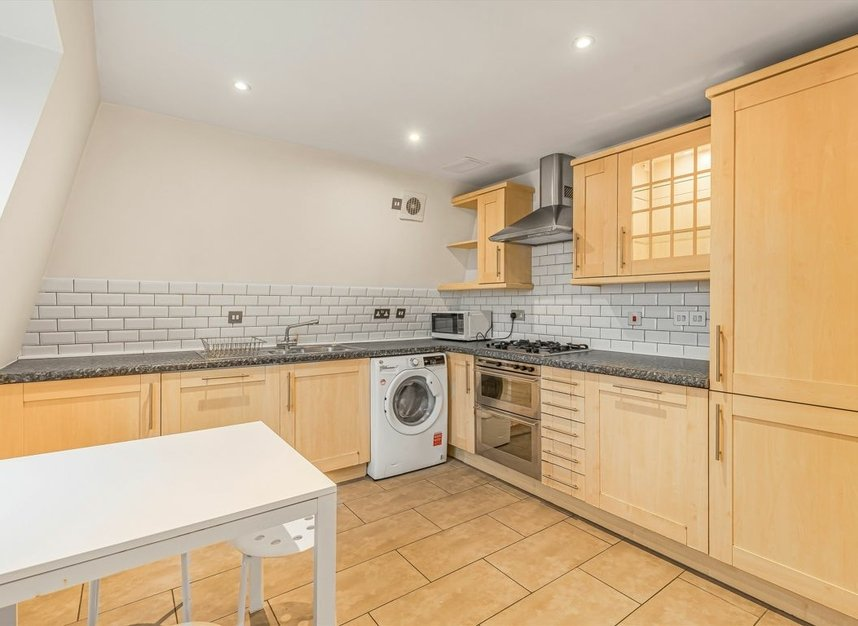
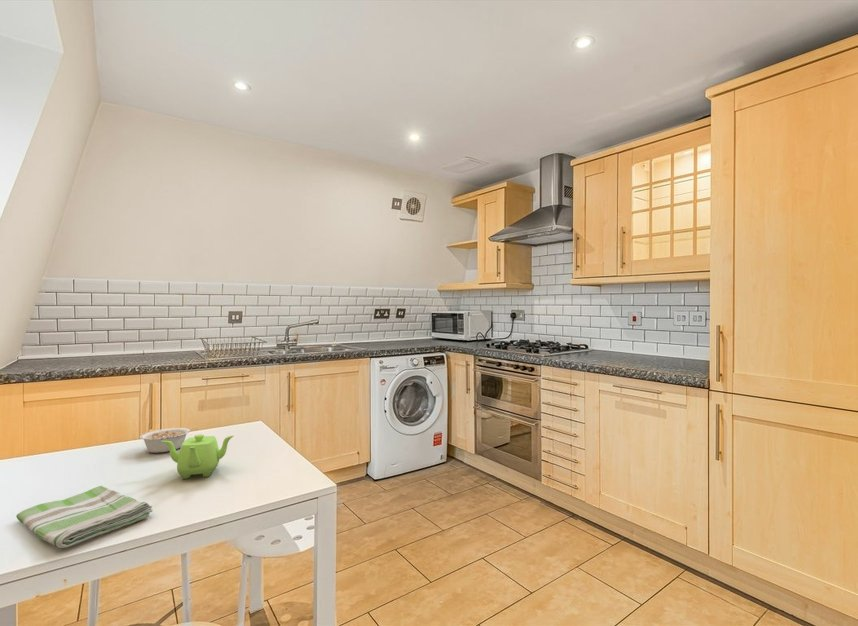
+ dish towel [16,485,154,549]
+ teapot [162,433,235,480]
+ legume [139,427,198,454]
